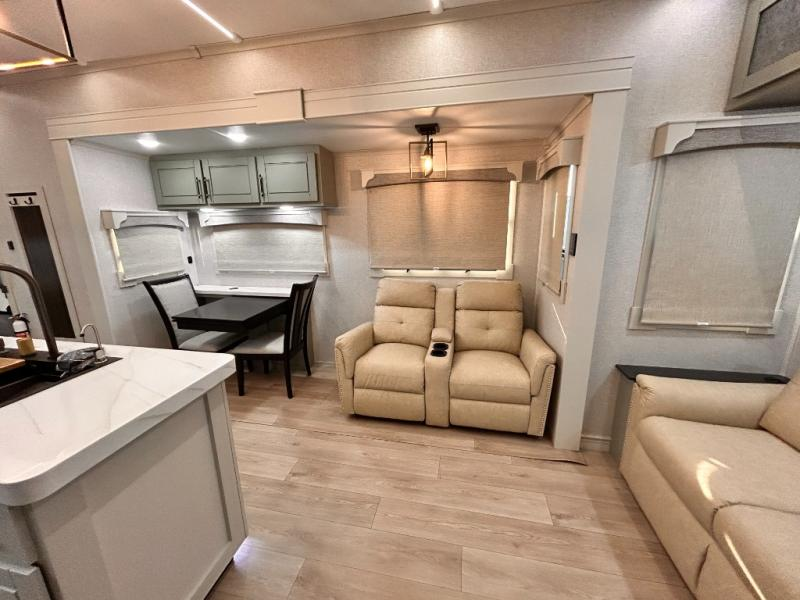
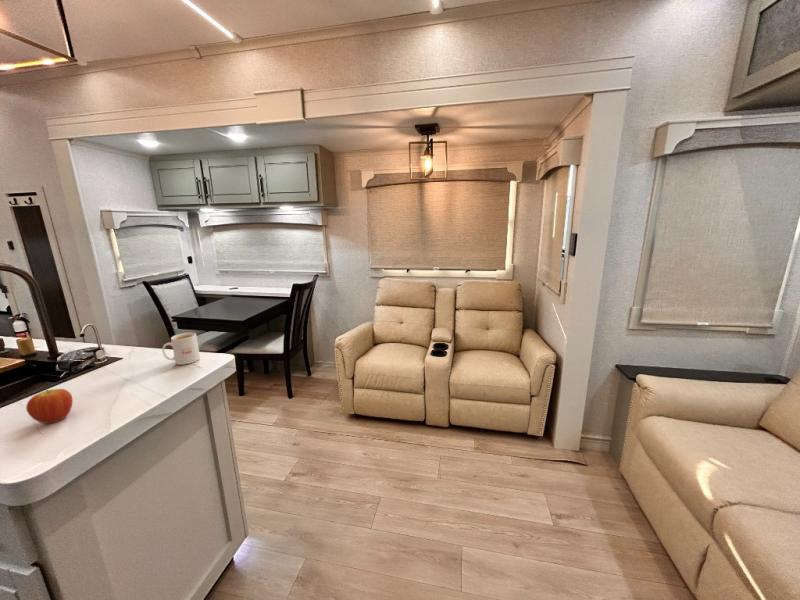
+ mug [161,332,201,366]
+ fruit [25,388,74,425]
